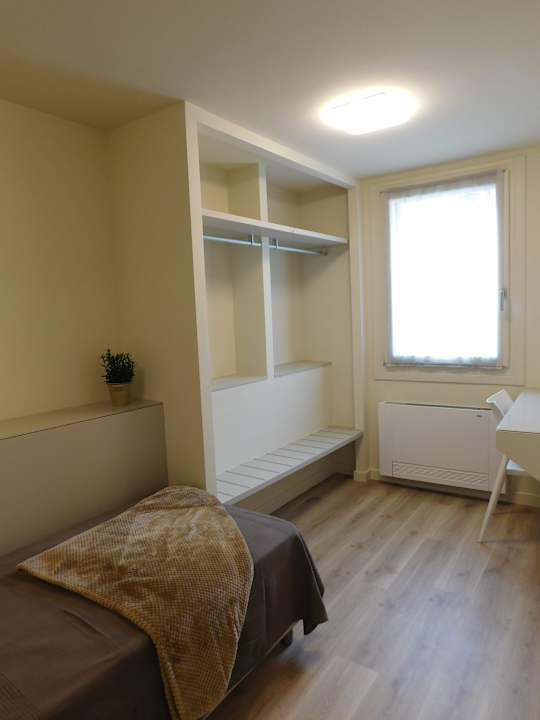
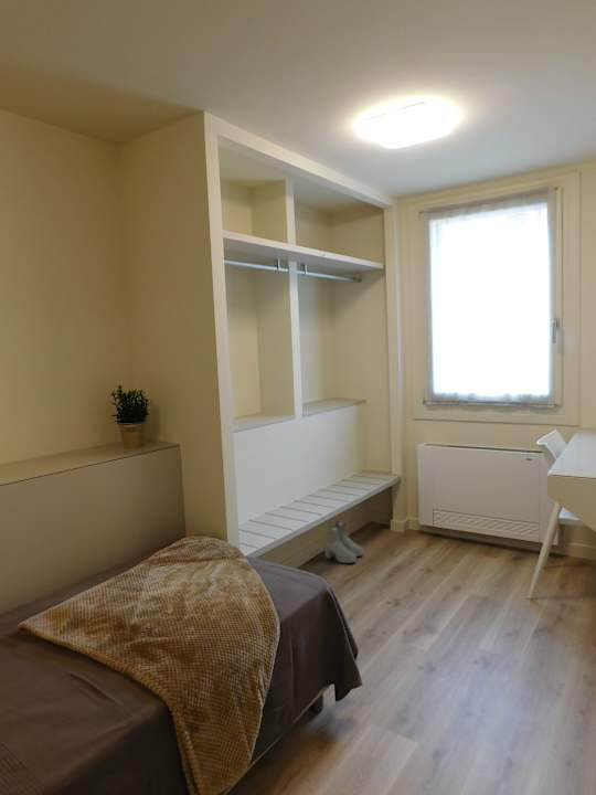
+ boots [323,520,364,564]
